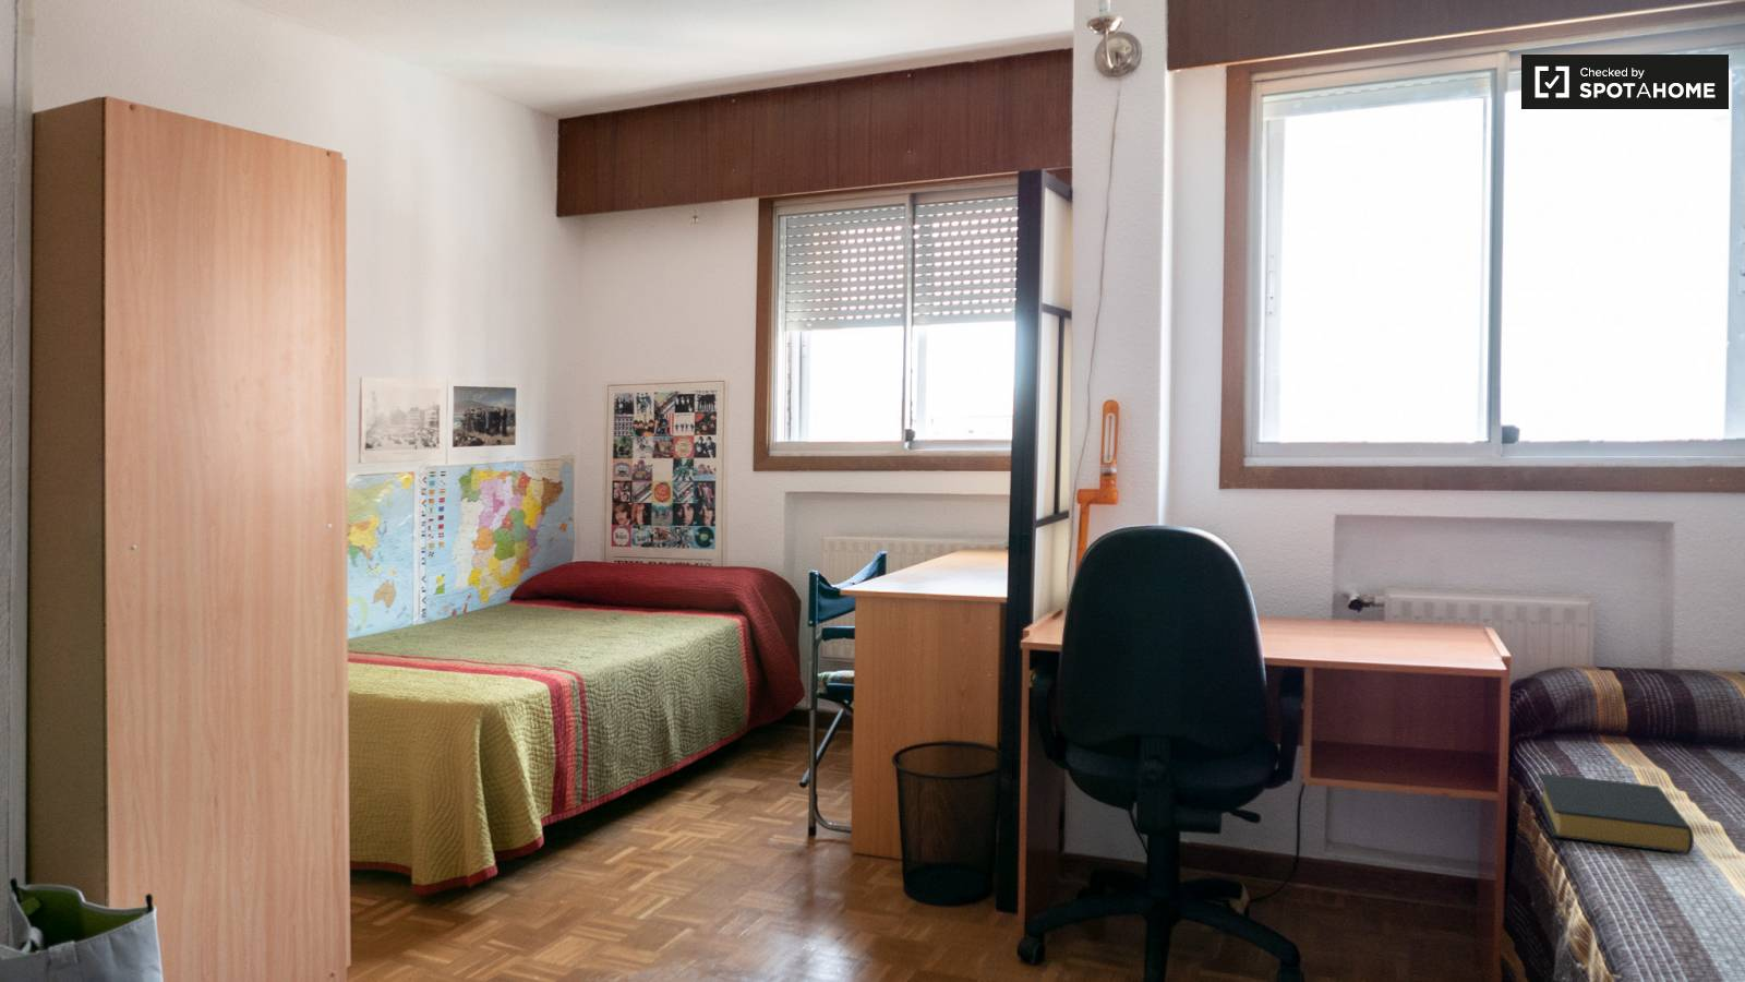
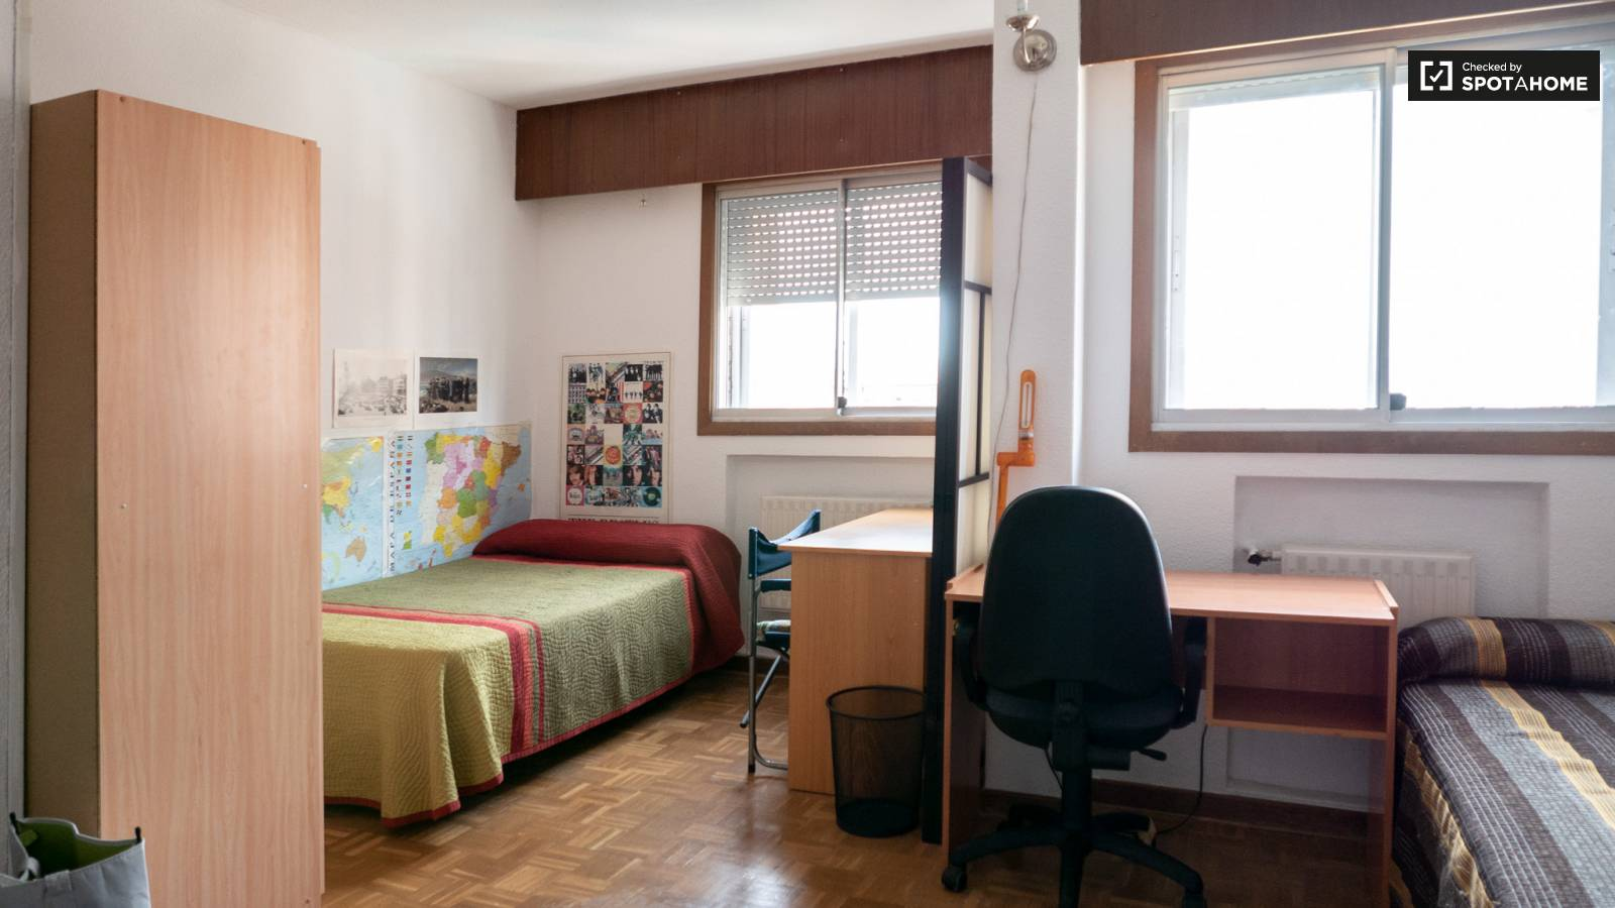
- hardback book [1536,772,1695,855]
